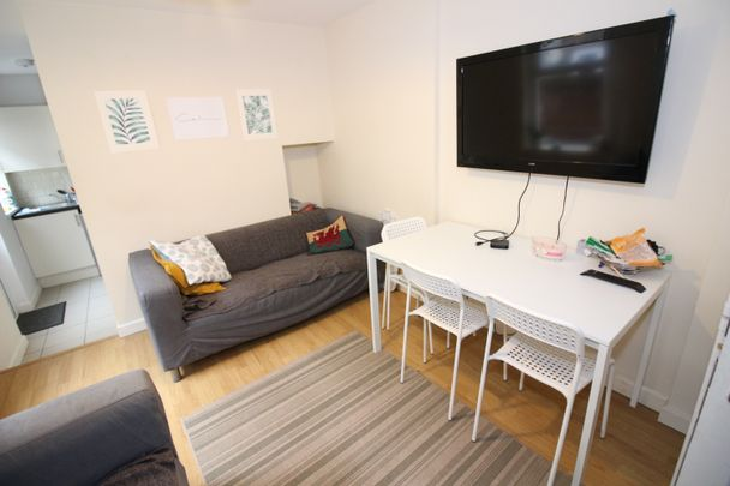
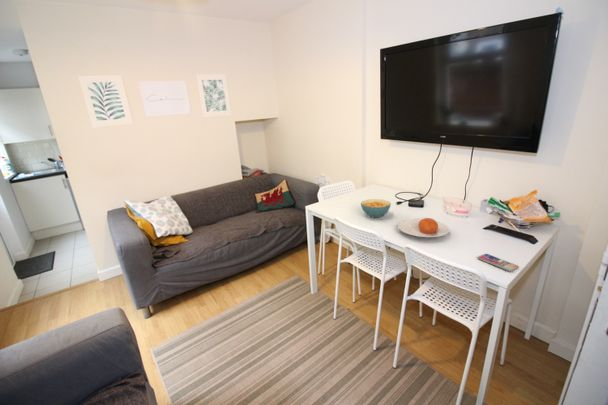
+ cereal bowl [360,198,392,219]
+ plate [397,217,450,238]
+ smartphone [477,253,520,273]
